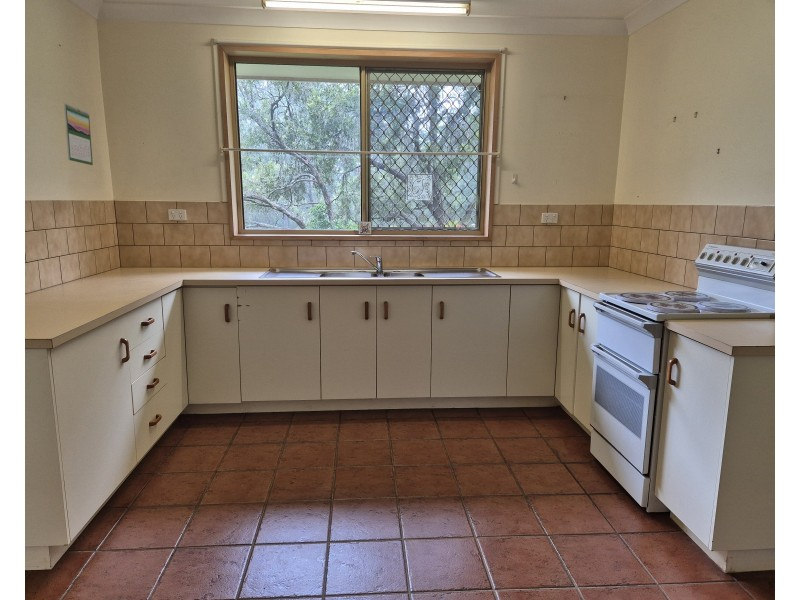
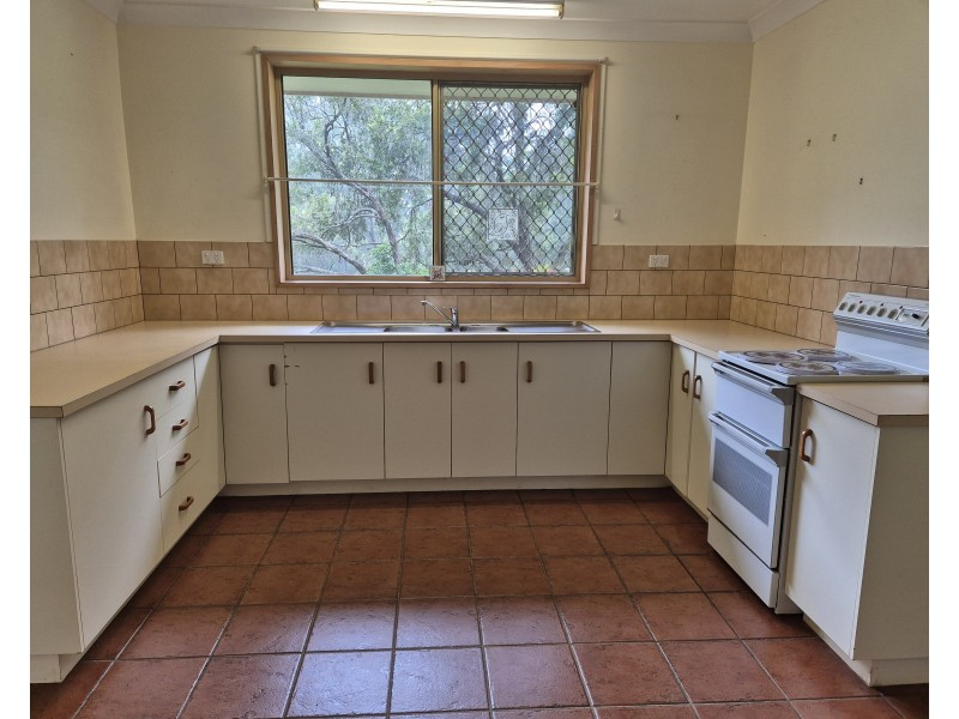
- calendar [63,103,94,166]
